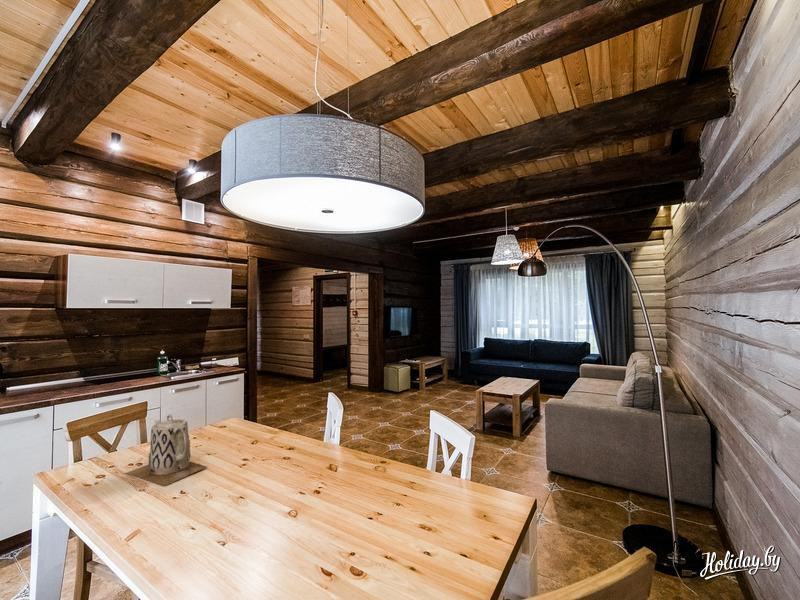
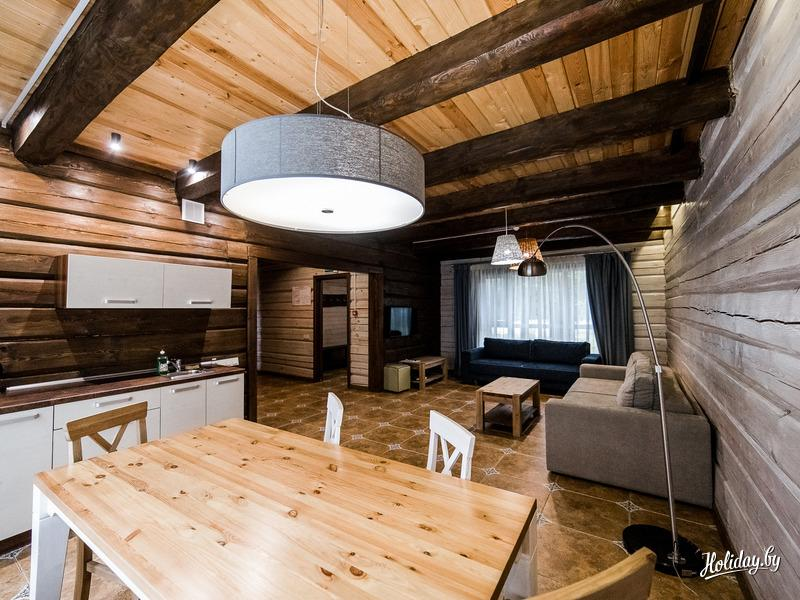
- teapot [126,413,208,486]
